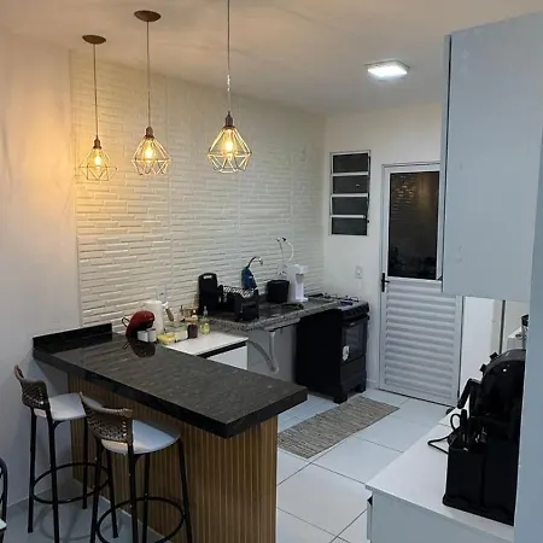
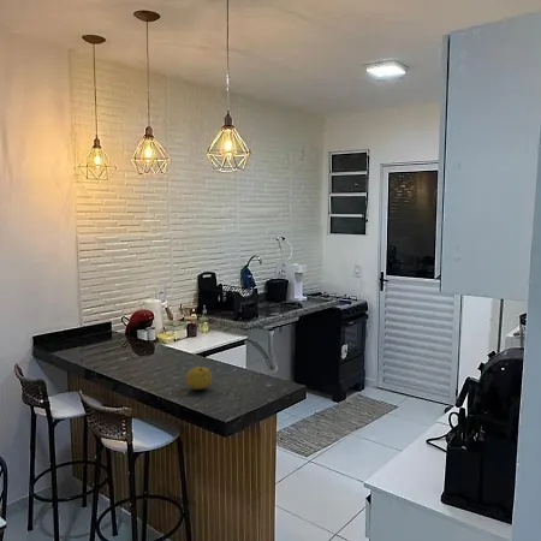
+ fruit [185,365,213,391]
